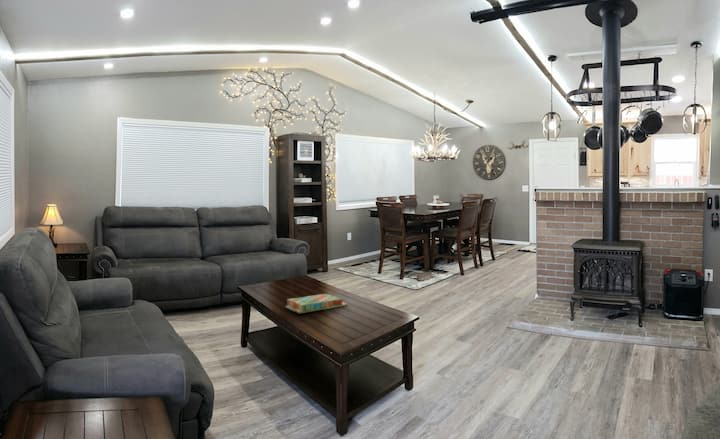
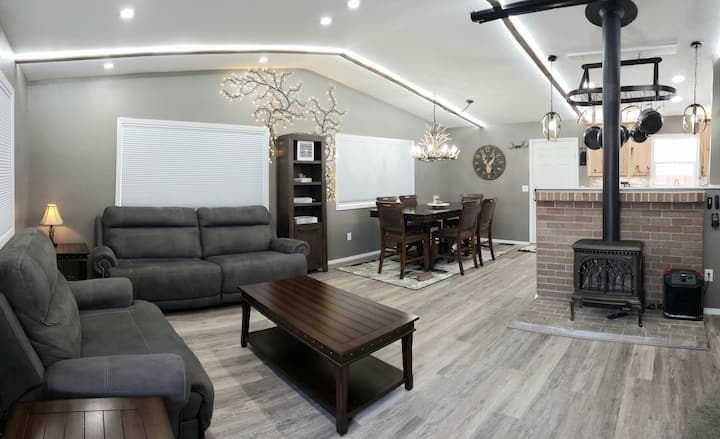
- board game [285,293,348,314]
